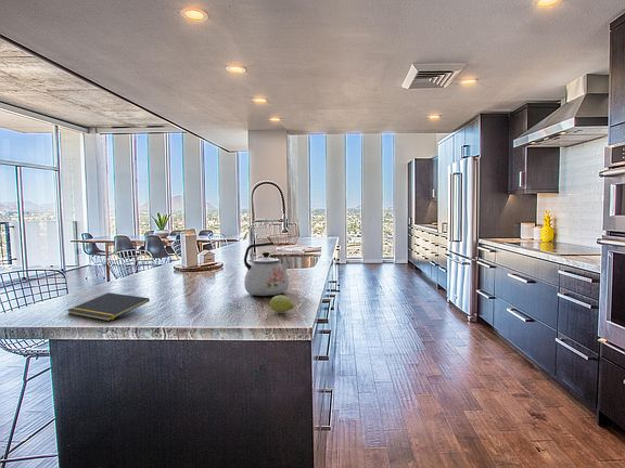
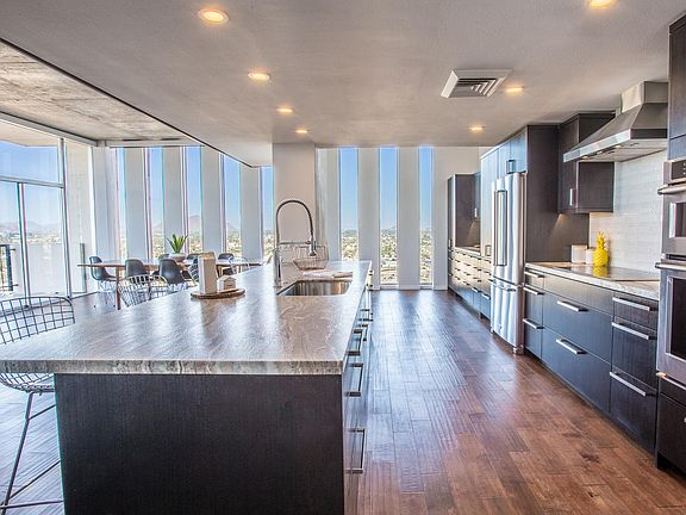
- fruit [268,295,295,314]
- kettle [243,242,291,297]
- notepad [66,291,151,322]
